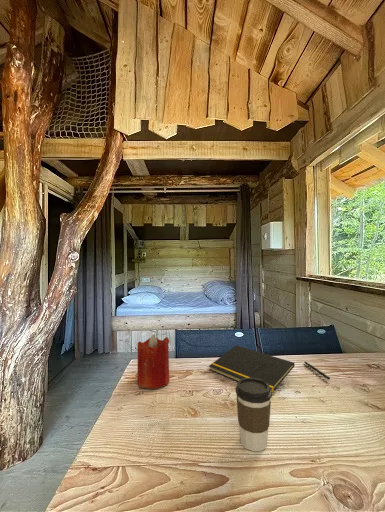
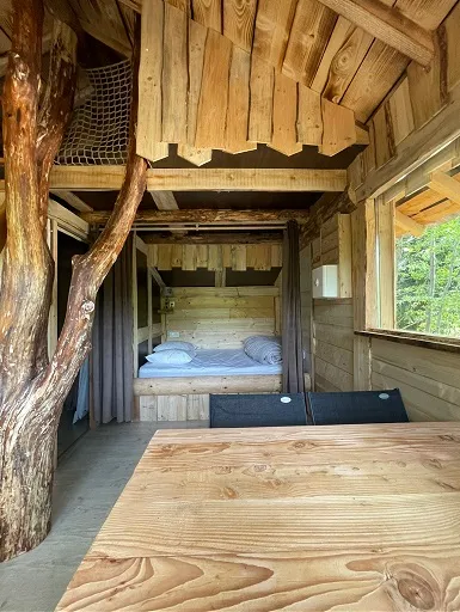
- coffee cup [234,378,273,452]
- notepad [208,345,296,394]
- candle [136,333,170,390]
- pen [304,361,331,380]
